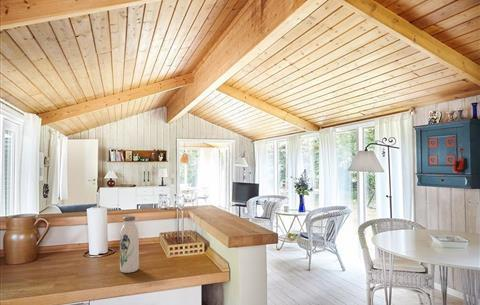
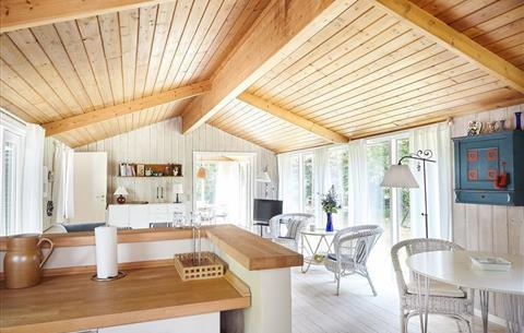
- water bottle [119,215,140,274]
